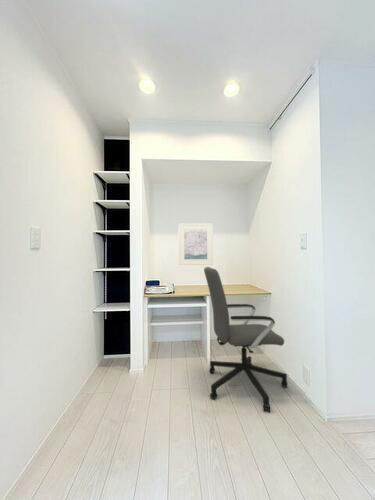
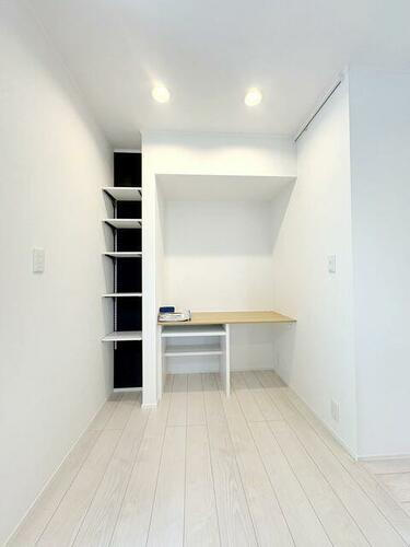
- office chair [203,266,288,413]
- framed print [177,223,214,266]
